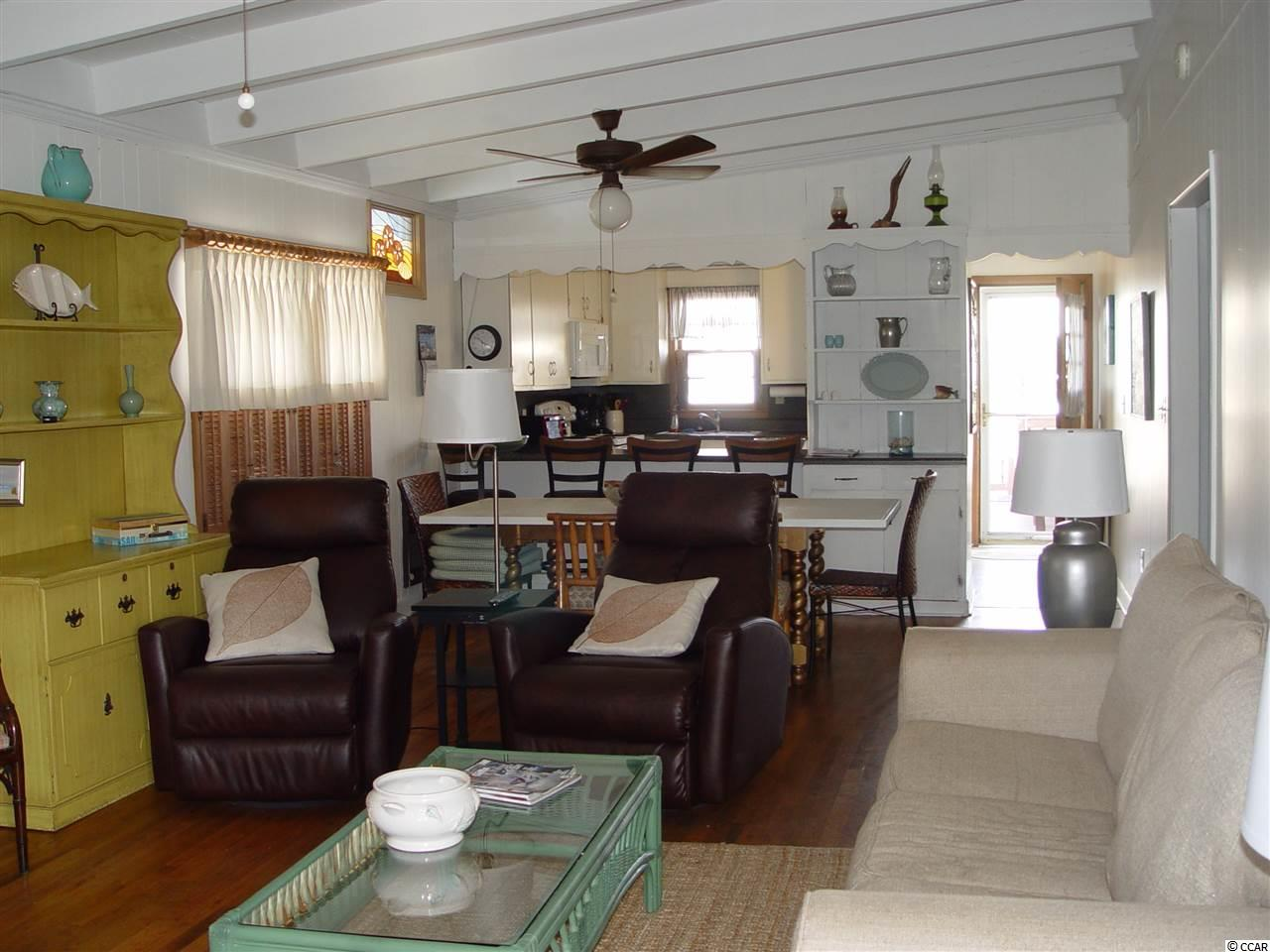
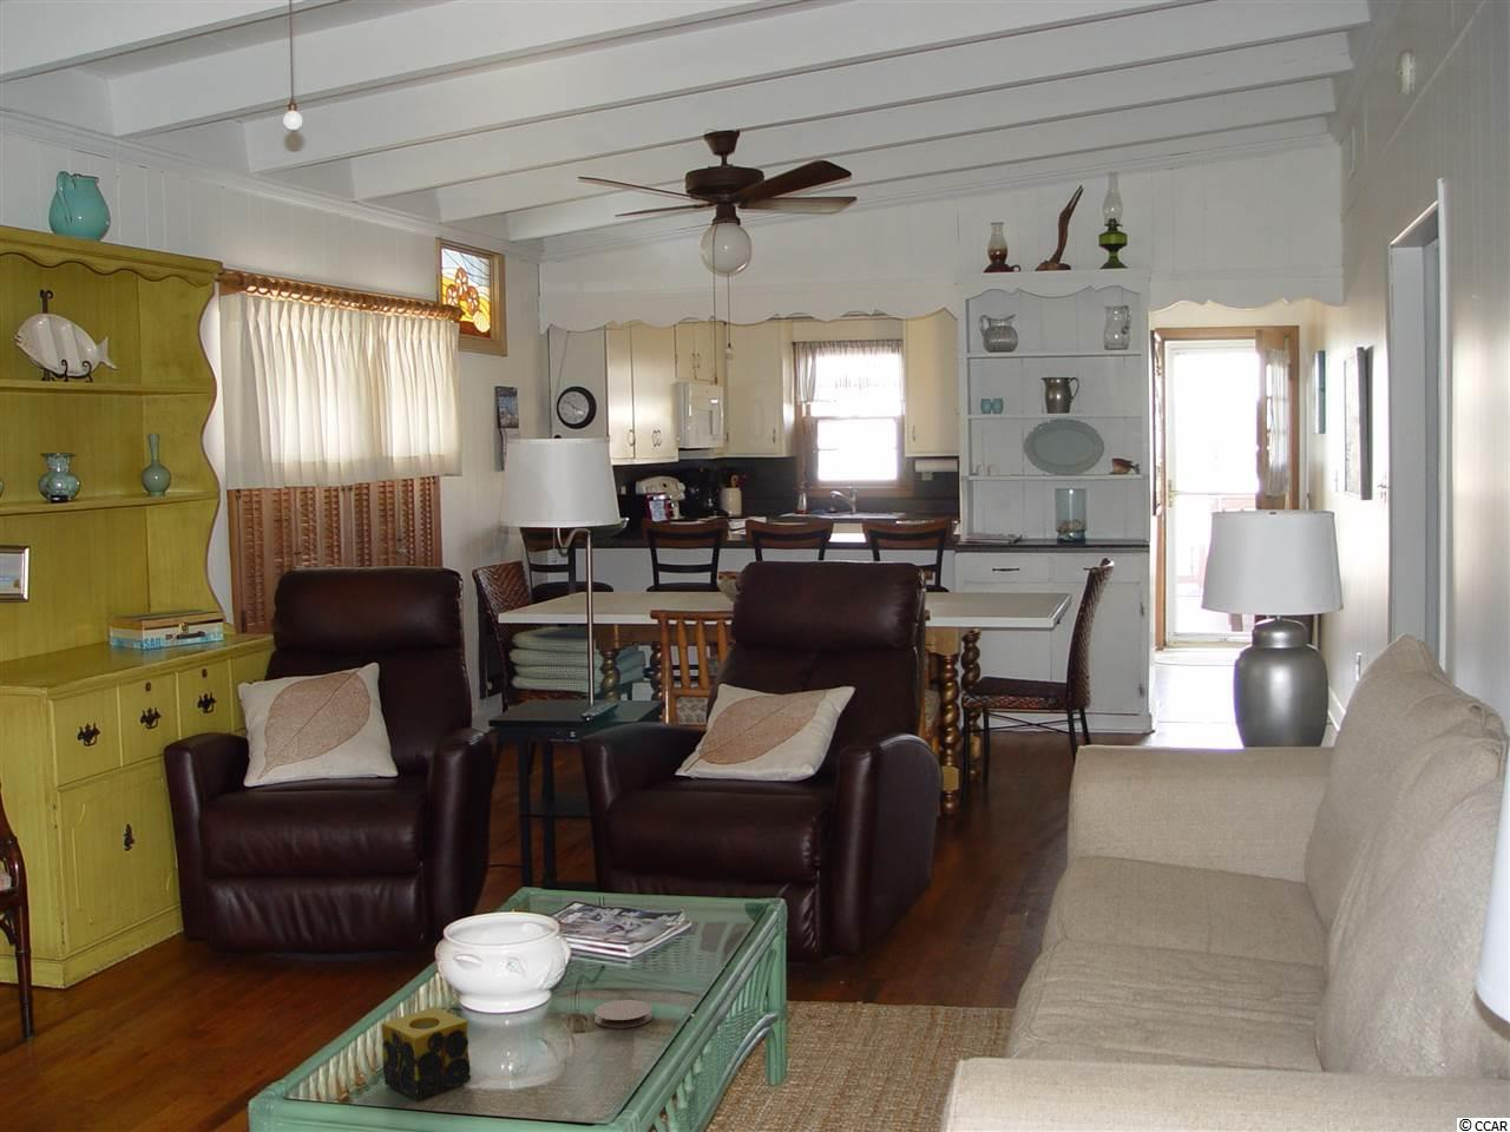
+ coaster [593,999,654,1030]
+ candle [380,1006,472,1100]
